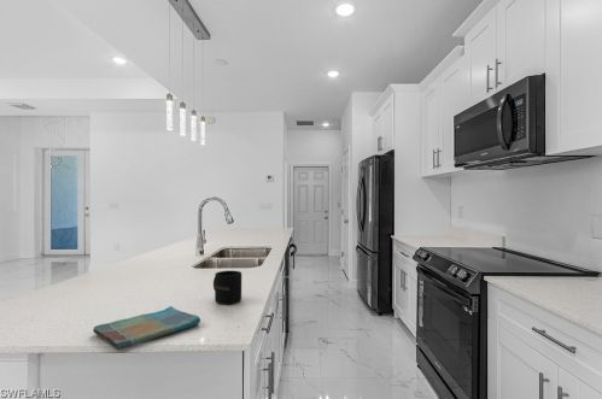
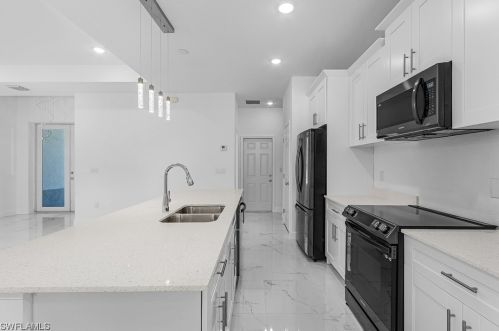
- mug [212,270,242,305]
- dish towel [92,305,201,351]
